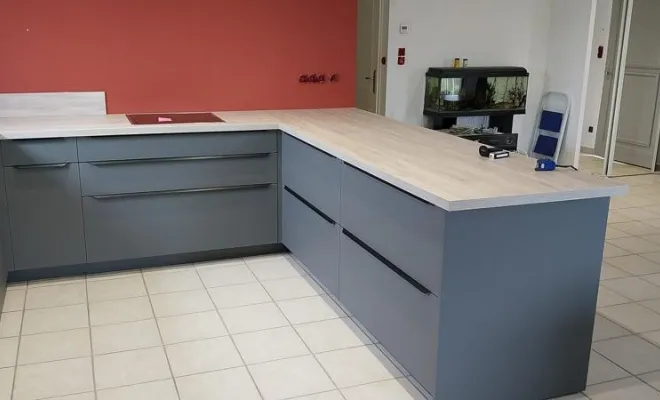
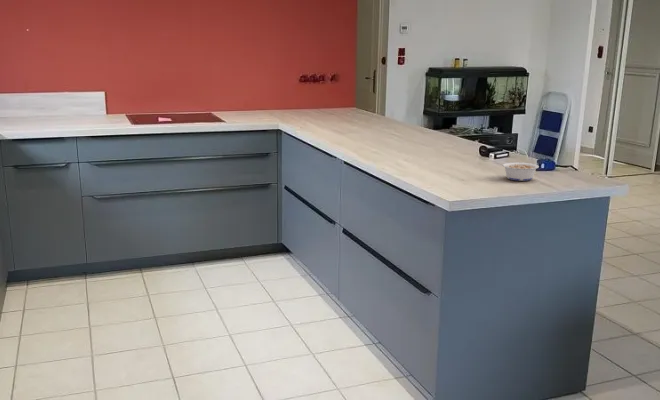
+ legume [496,161,540,182]
